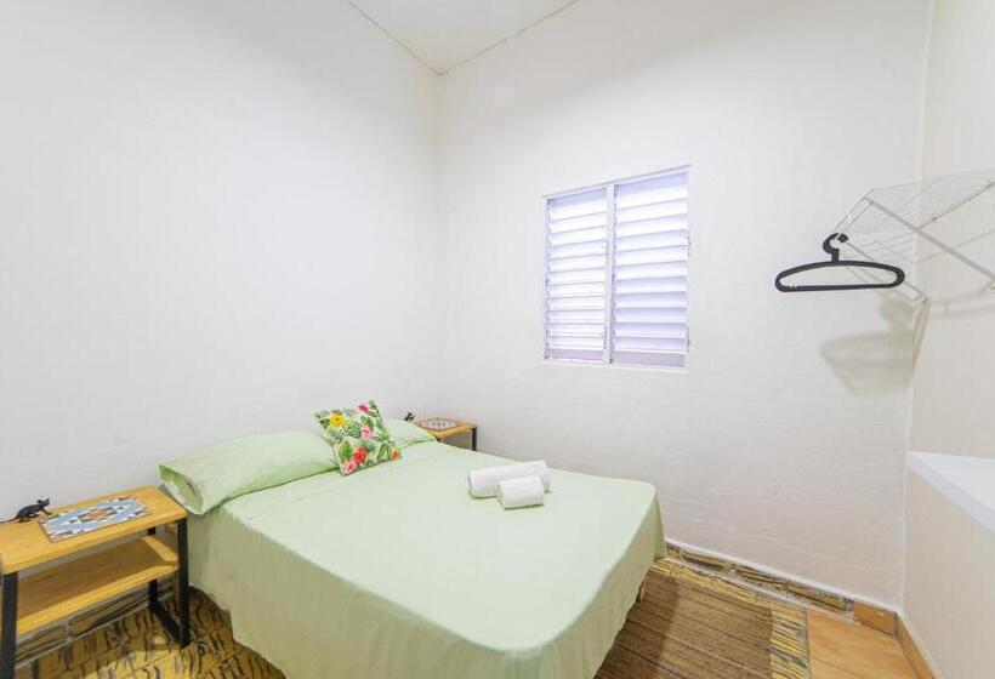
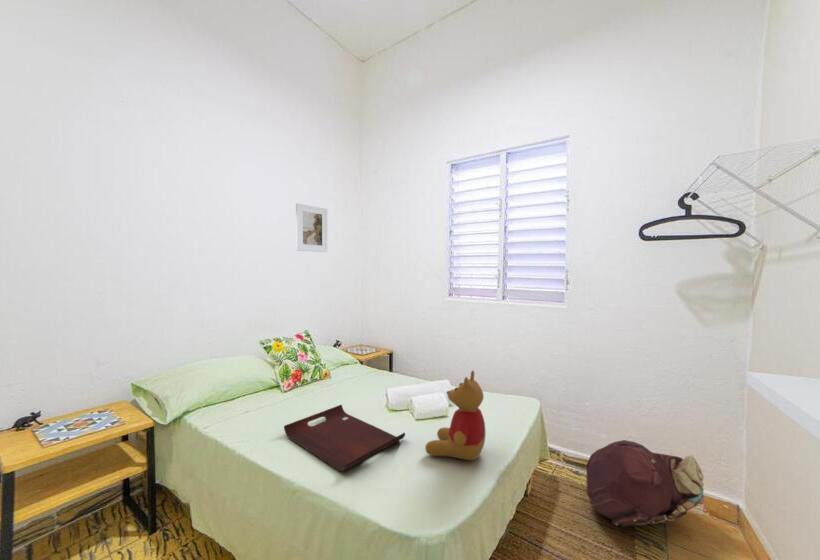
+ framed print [295,202,329,253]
+ serving tray [283,404,406,472]
+ stuffed bear [424,369,487,461]
+ backpack [585,439,705,528]
